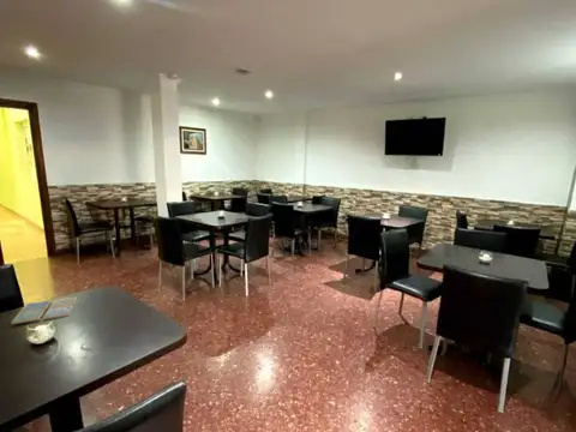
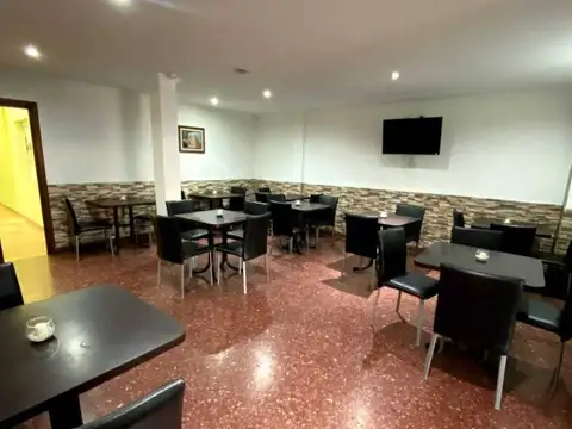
- drink coaster [11,296,78,325]
